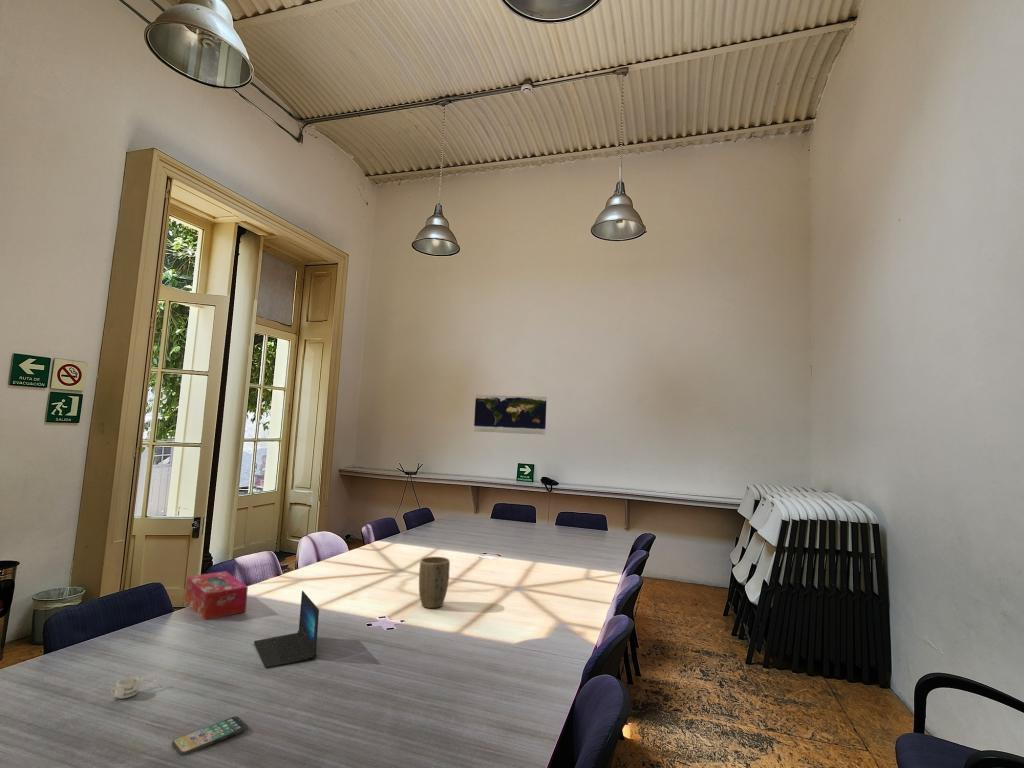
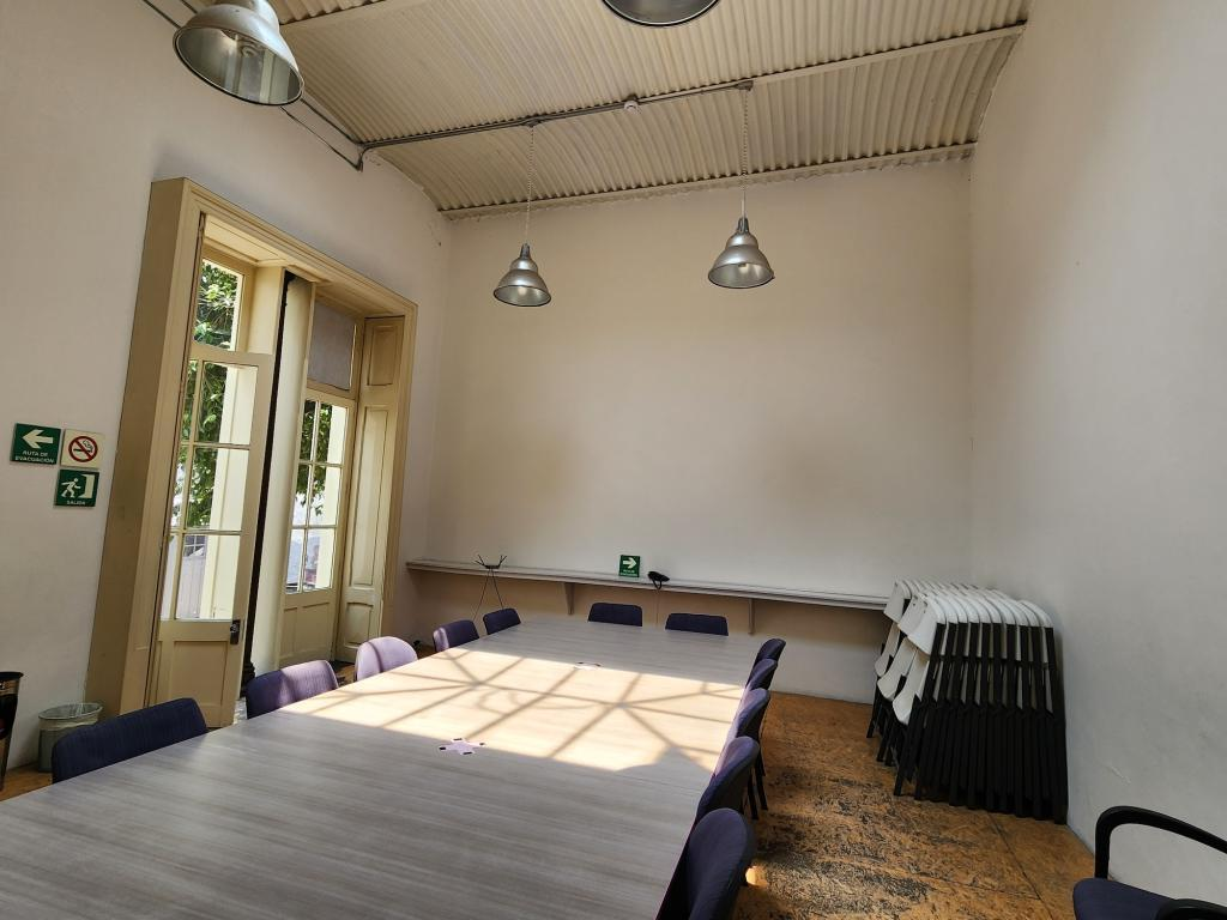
- smartphone [171,716,248,756]
- laptop [253,590,320,669]
- mug [109,670,161,700]
- plant pot [418,556,451,609]
- tissue box [184,570,249,621]
- map [473,394,548,436]
